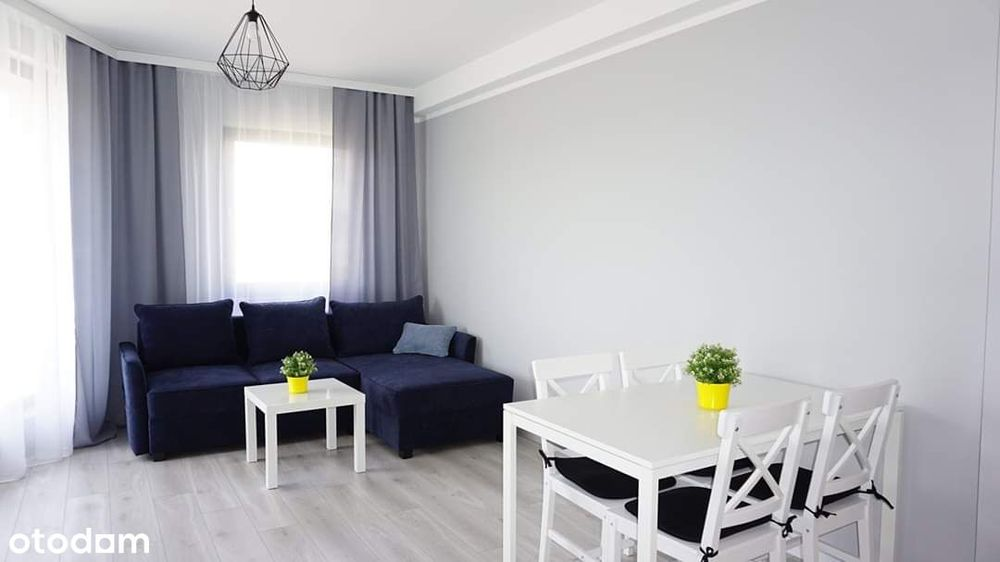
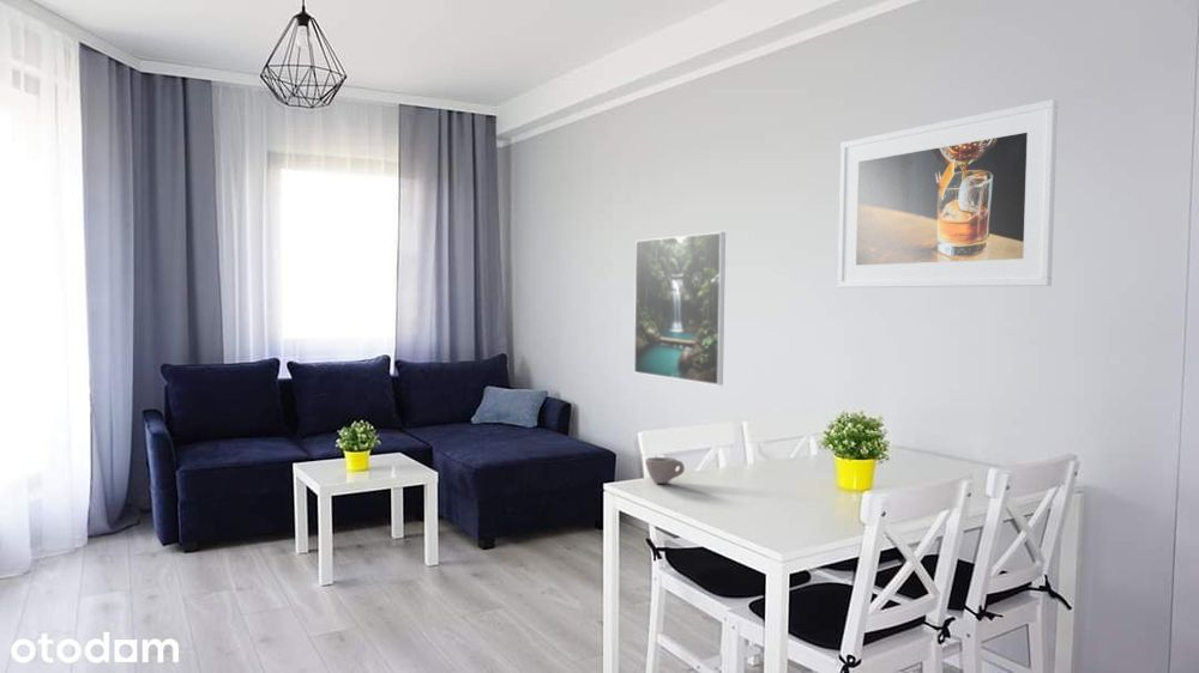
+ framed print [633,231,727,387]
+ cup [644,456,686,485]
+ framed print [837,98,1059,289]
